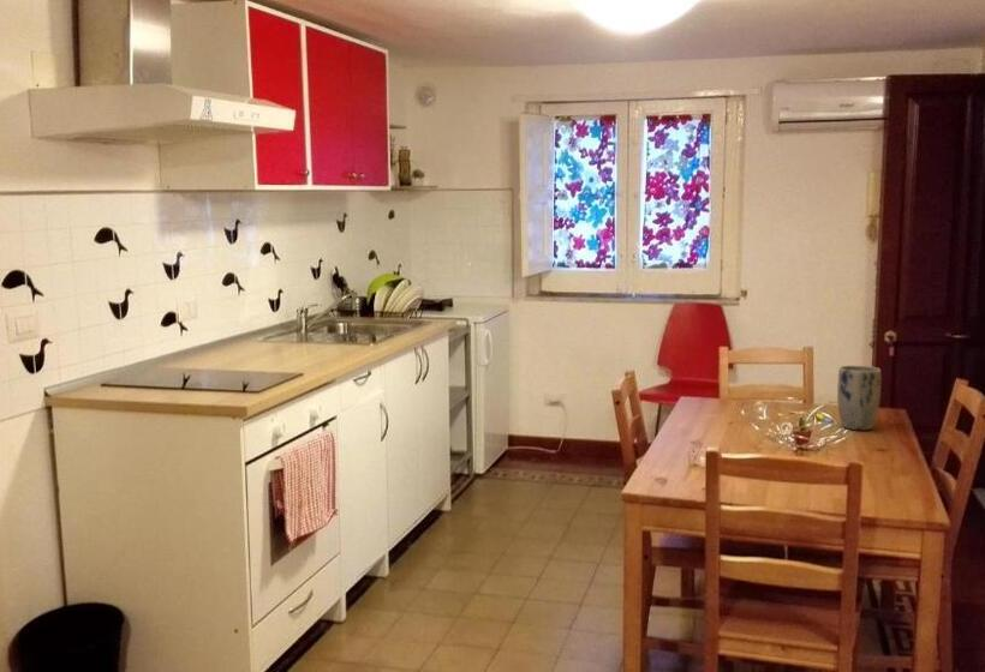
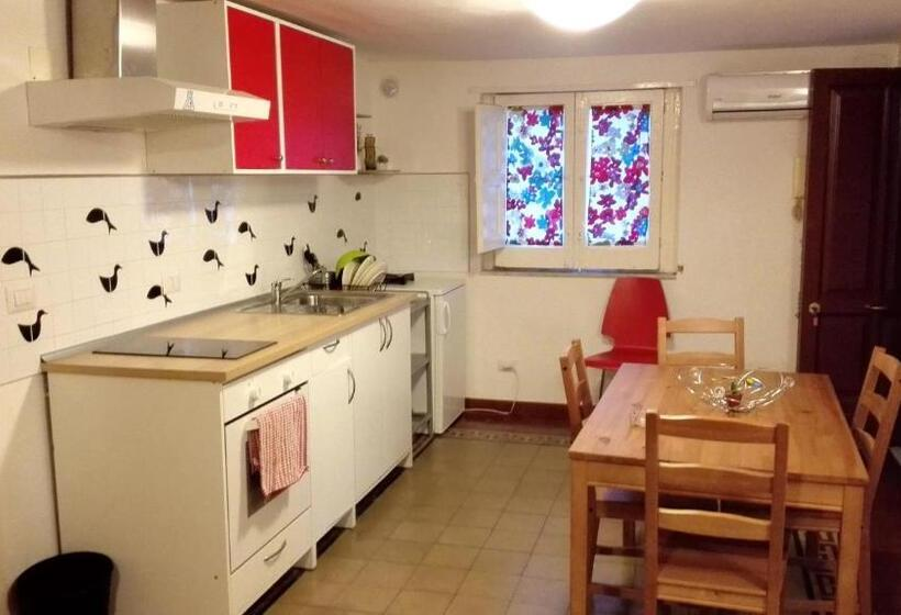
- plant pot [836,365,882,431]
